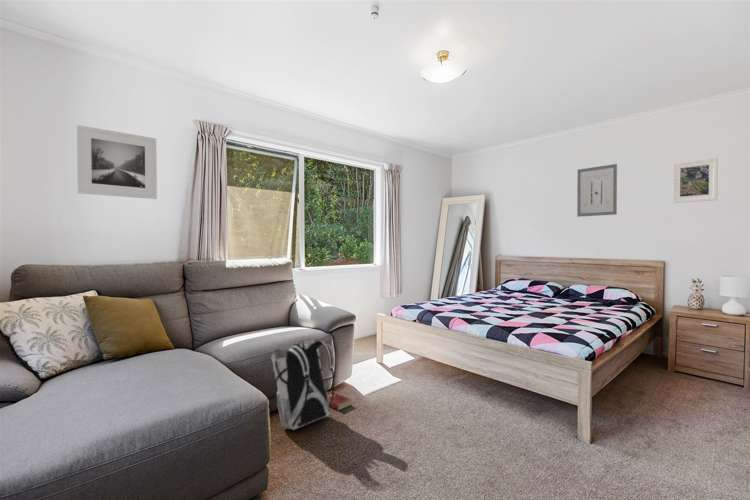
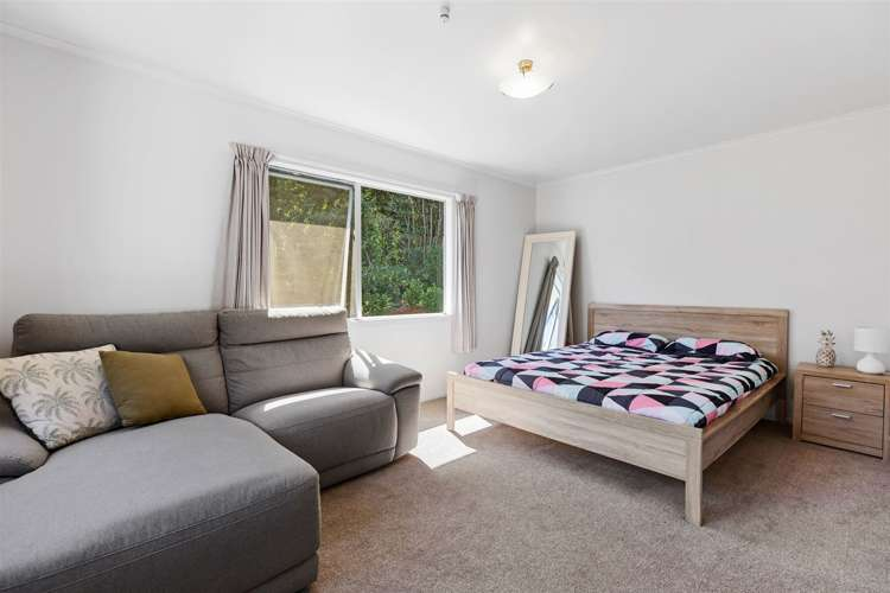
- wall art [576,163,618,218]
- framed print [671,156,719,204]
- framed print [76,124,158,200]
- backpack [270,339,336,431]
- hardcover book [327,390,353,412]
